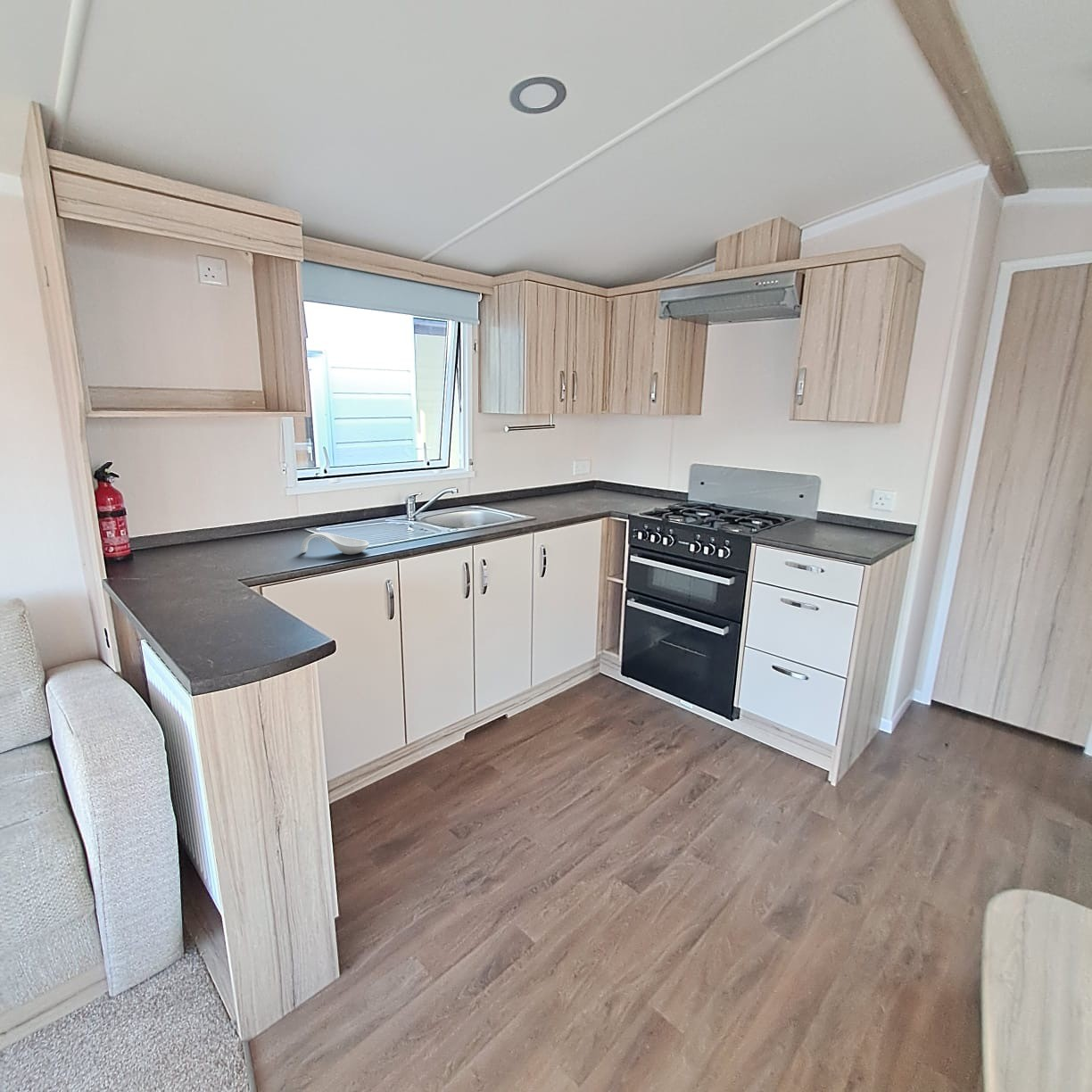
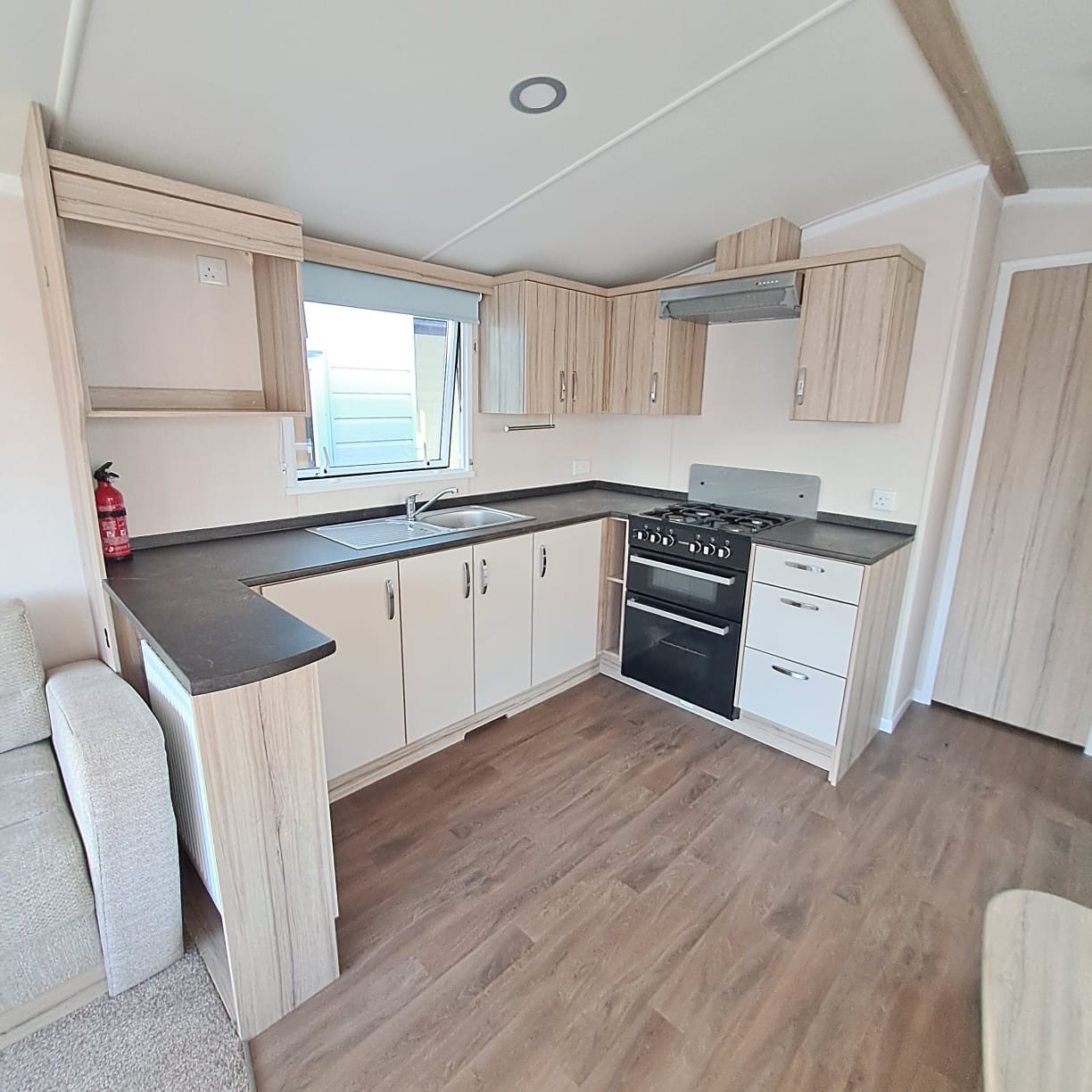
- spoon rest [300,532,369,555]
